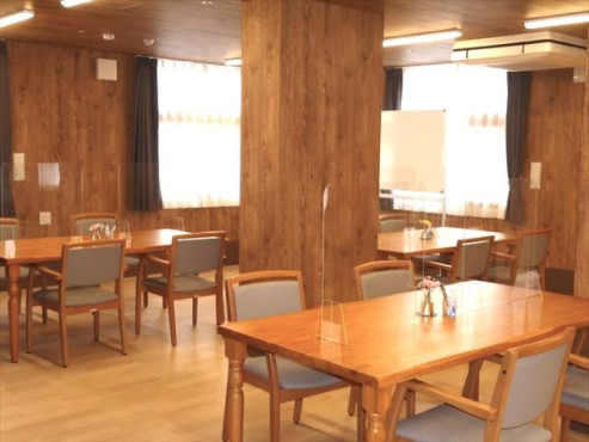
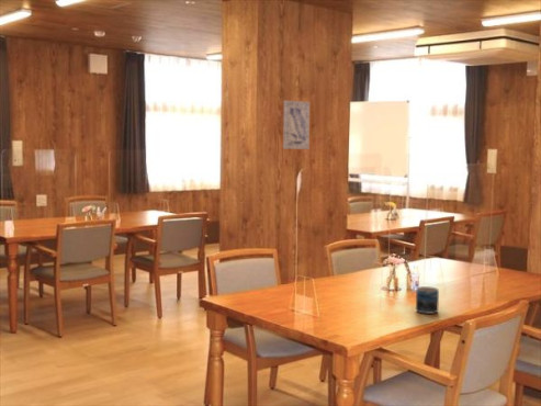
+ mug [415,285,440,315]
+ wall art [282,100,311,150]
